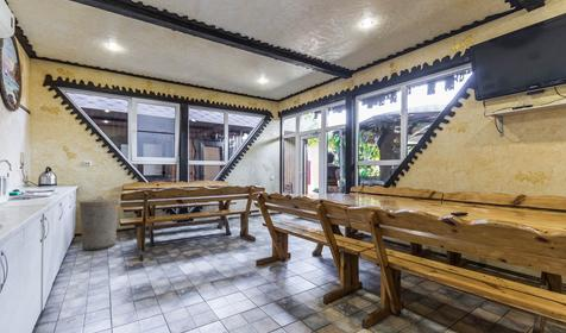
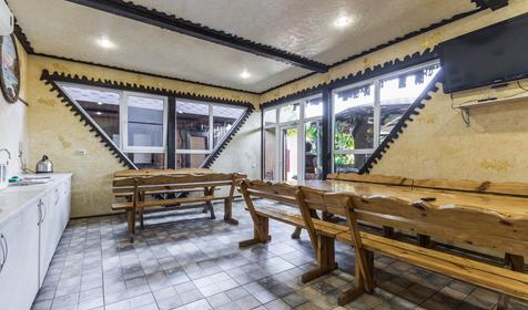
- trash can [78,195,120,252]
